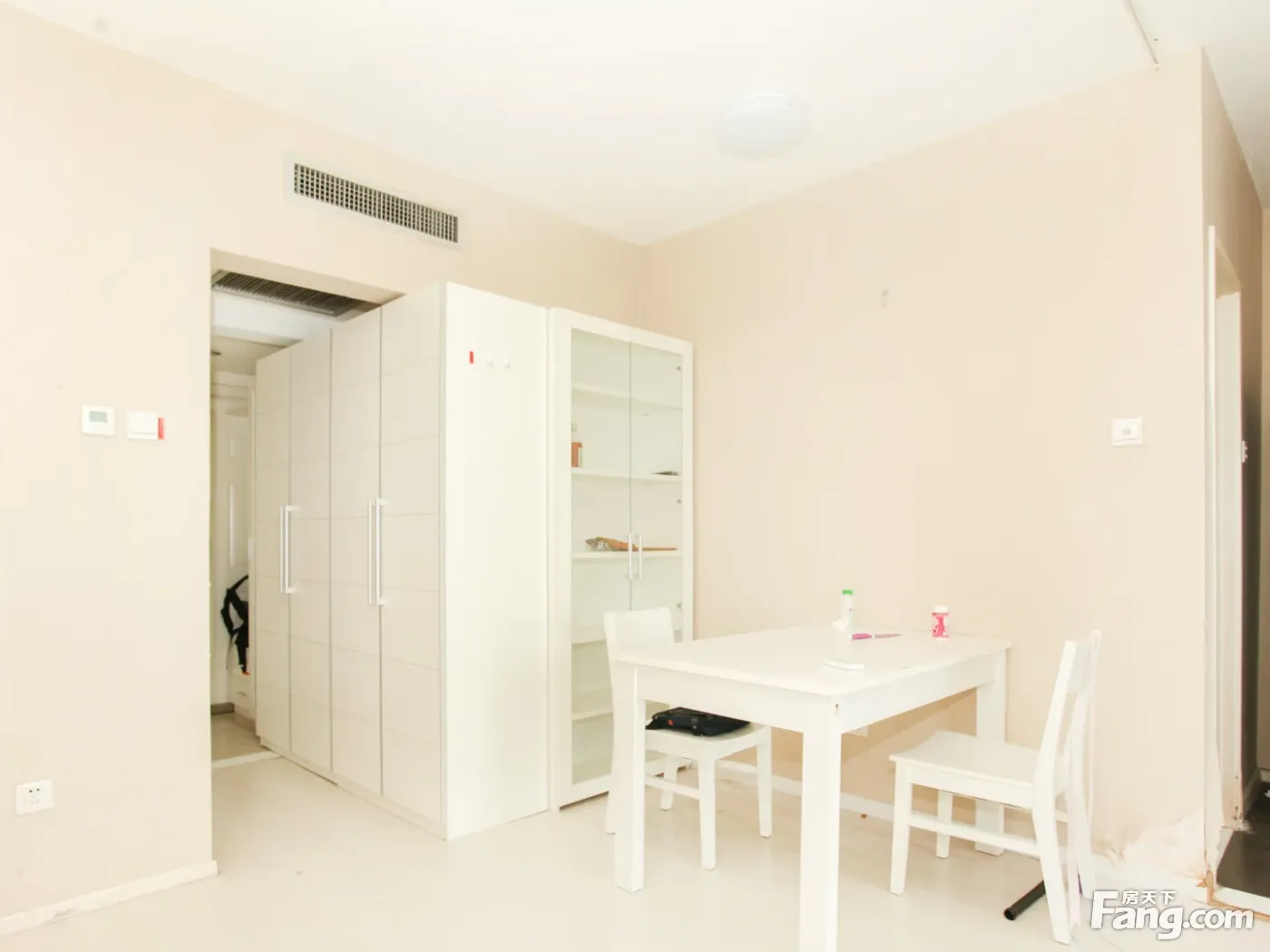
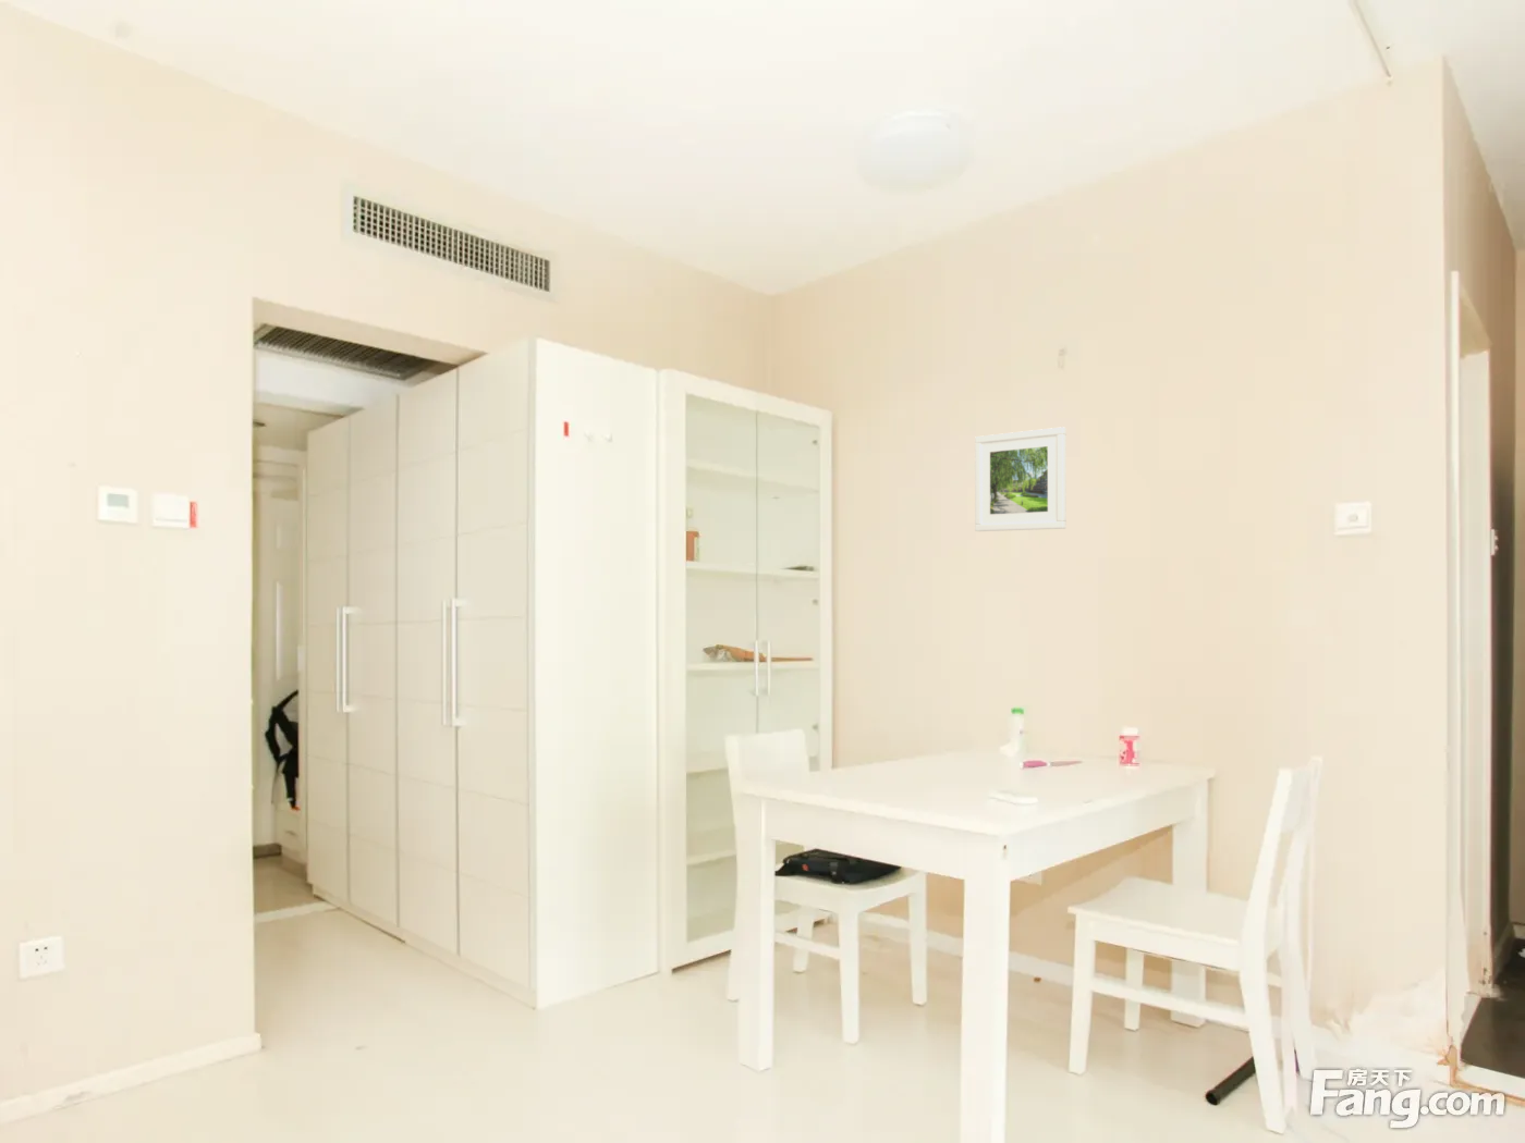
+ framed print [974,426,1068,532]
